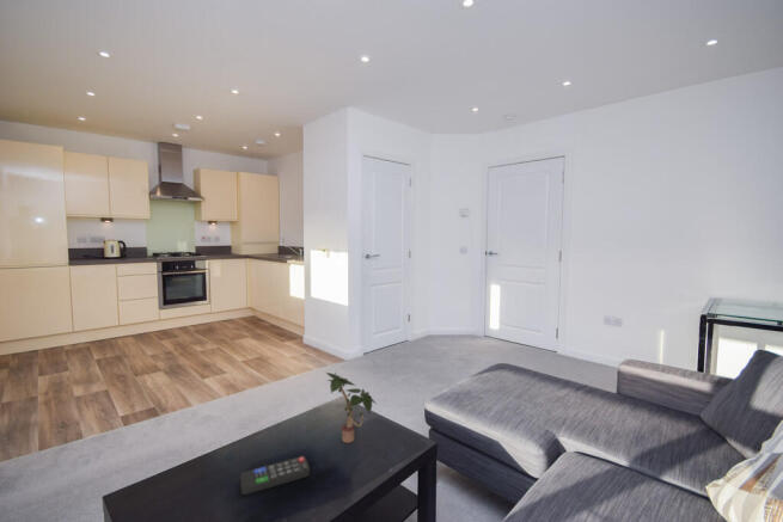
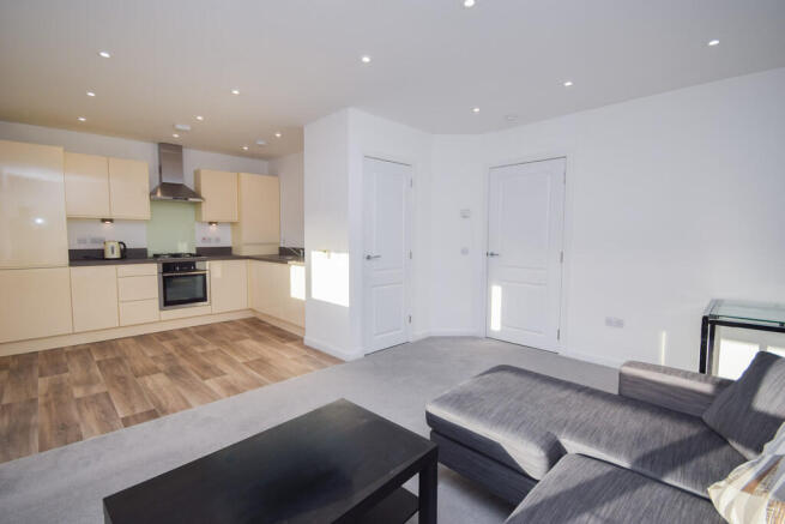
- remote control [239,455,311,496]
- potted plant [323,370,379,443]
